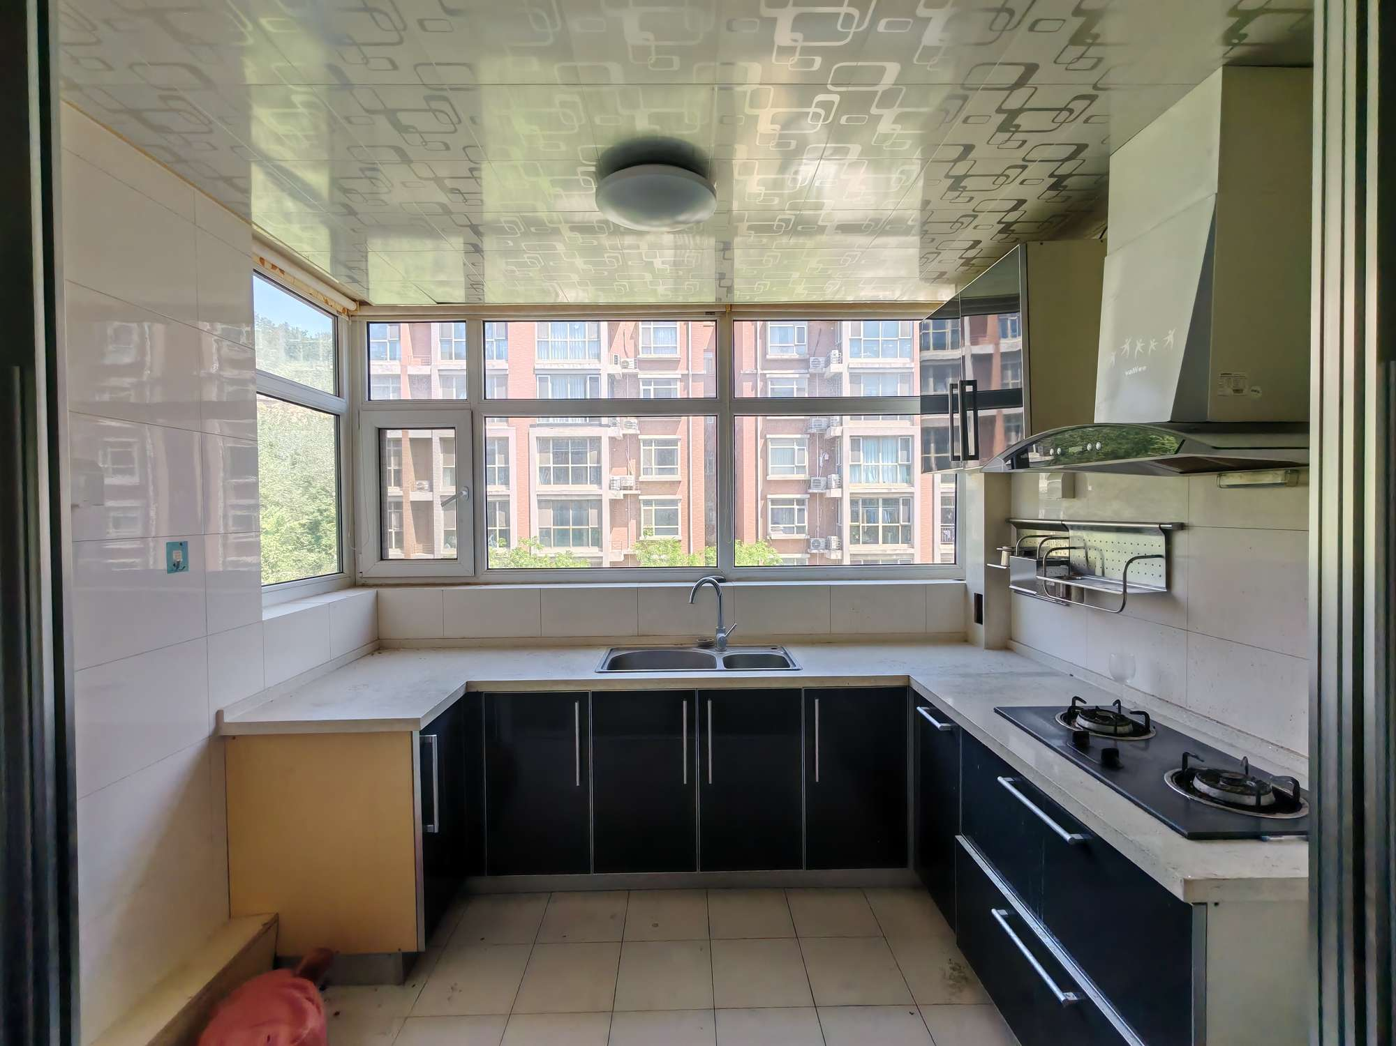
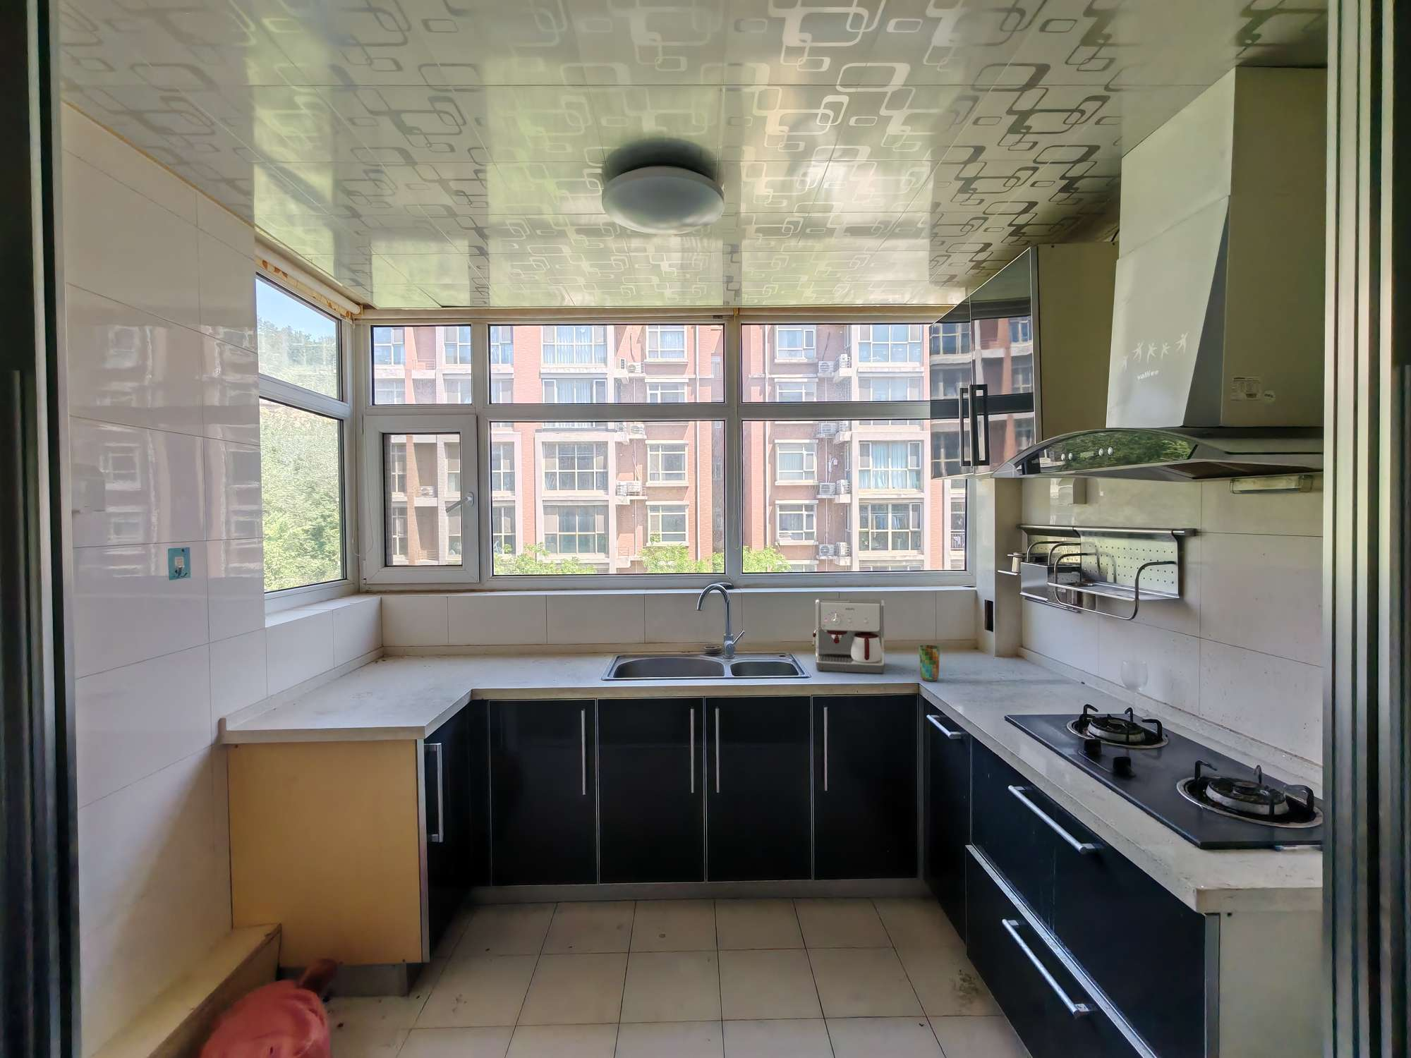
+ cup [919,643,940,682]
+ coffee maker [811,598,885,675]
